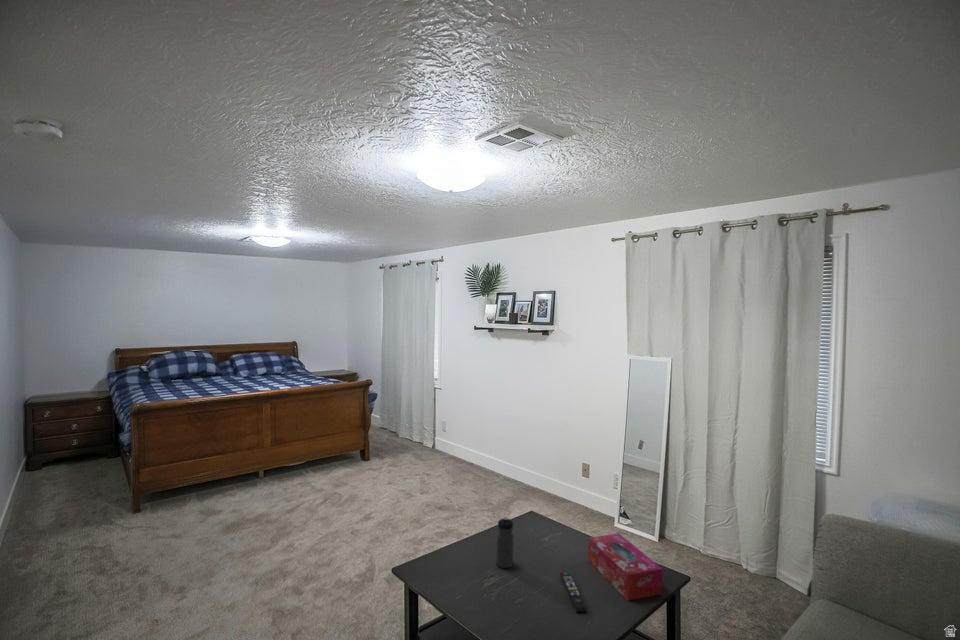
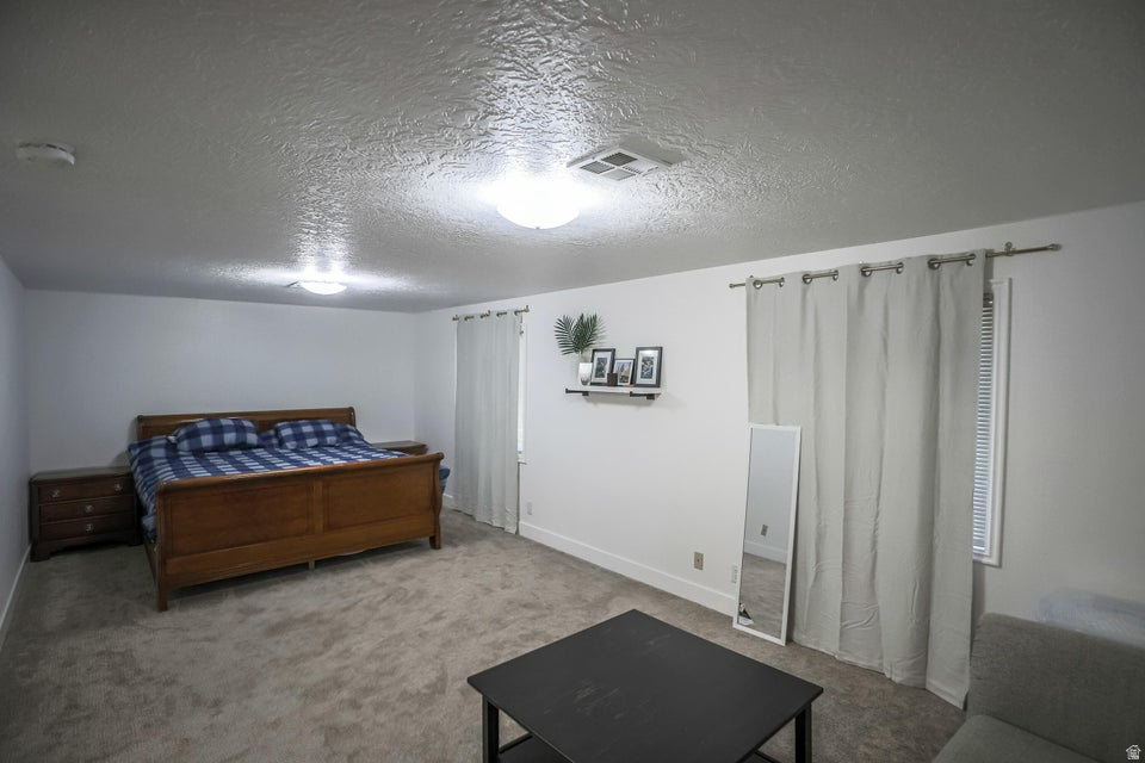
- tissue box [587,532,663,602]
- water bottle [495,516,515,569]
- remote control [559,571,588,613]
